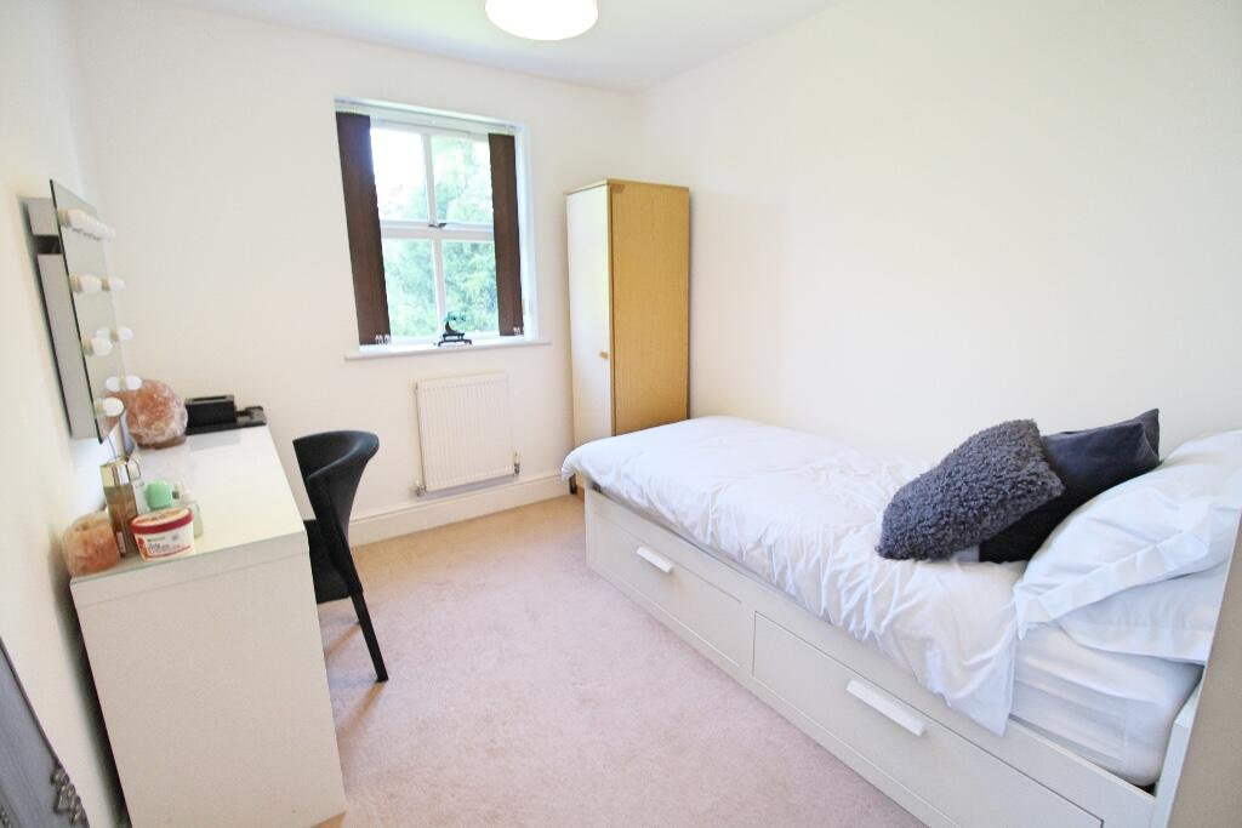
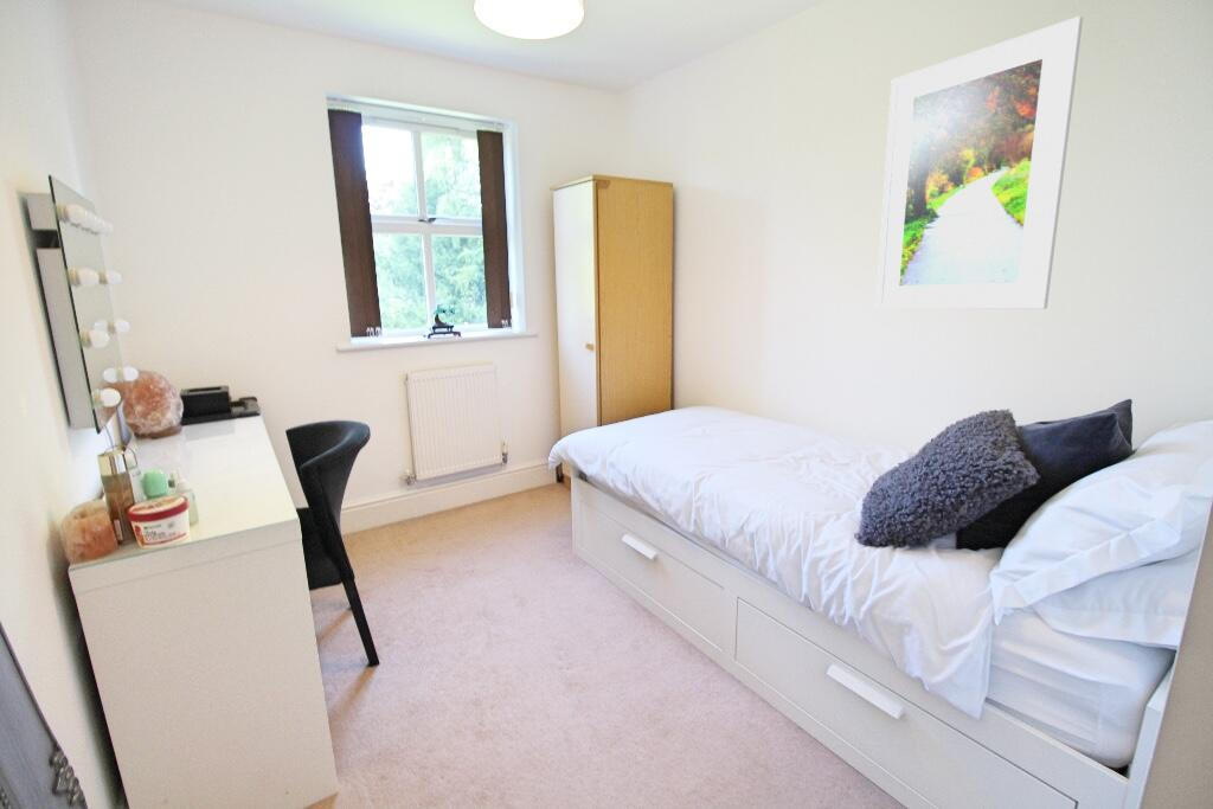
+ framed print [874,15,1084,310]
